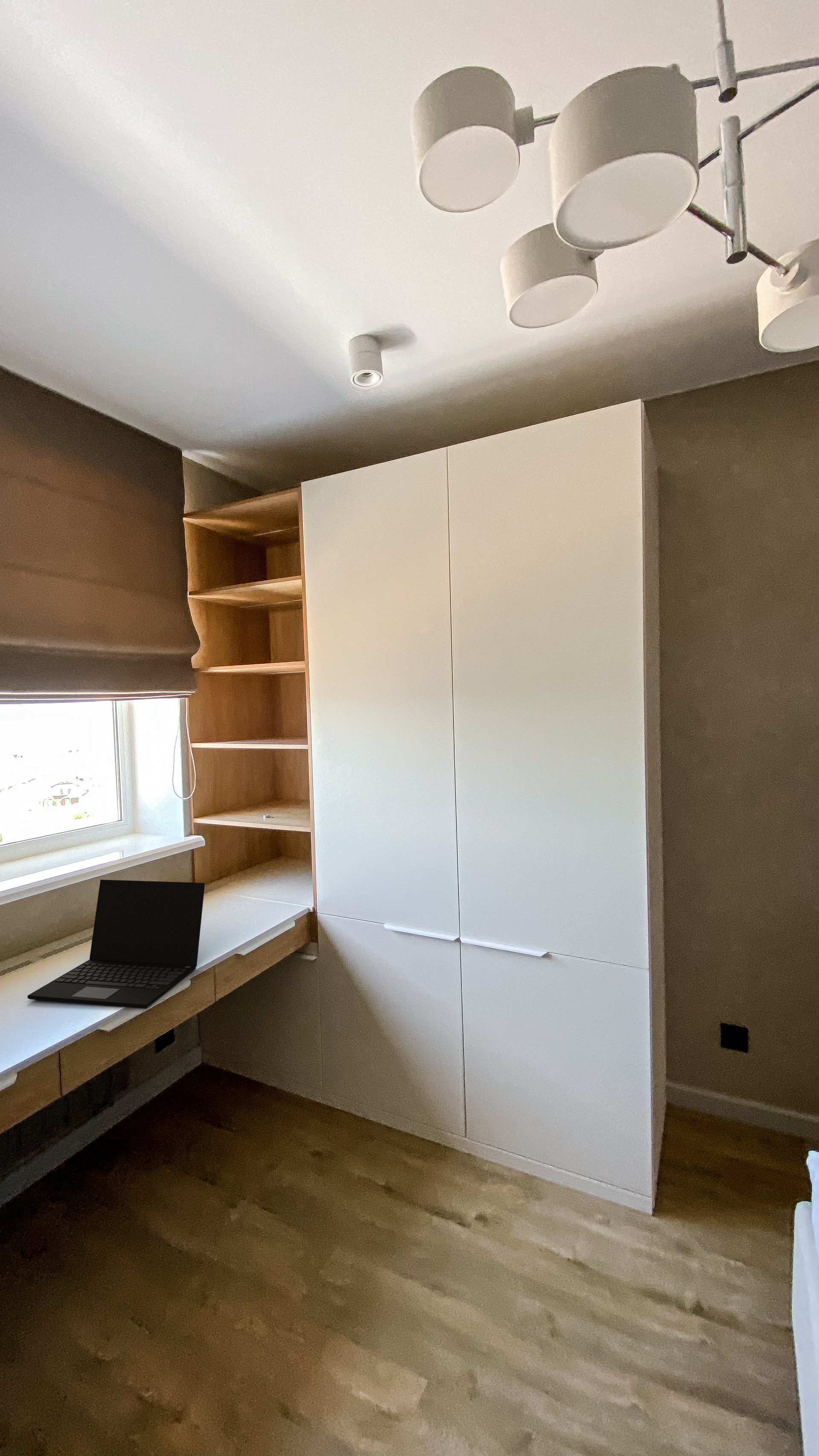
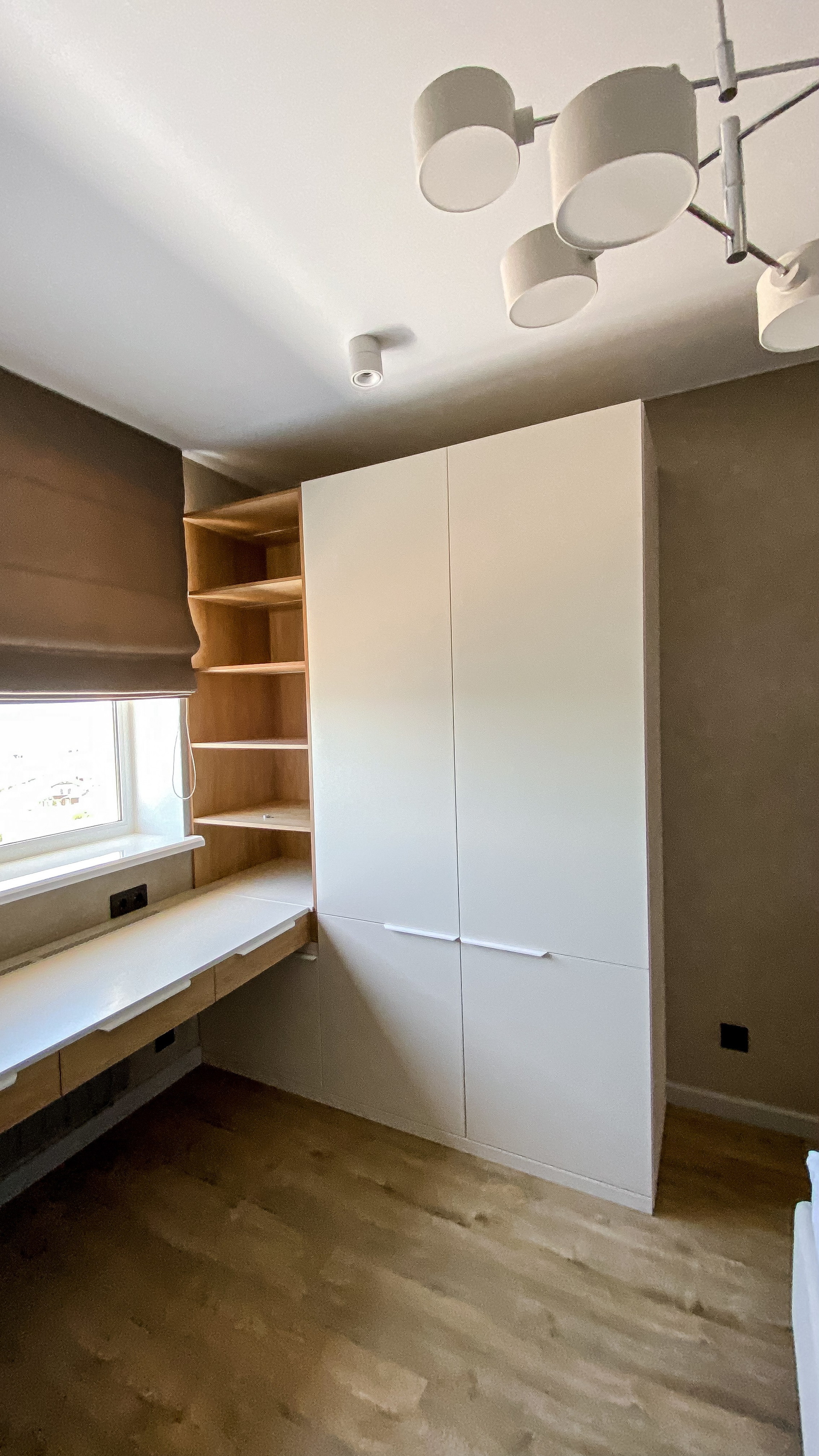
- laptop [27,879,205,1009]
